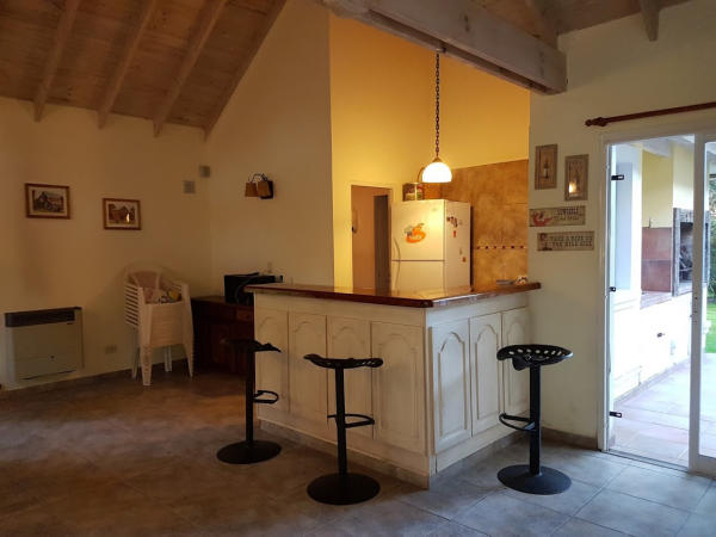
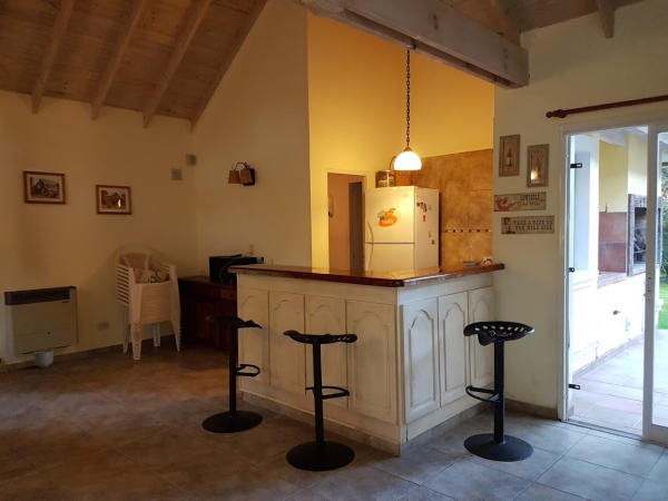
+ planter [32,348,55,369]
